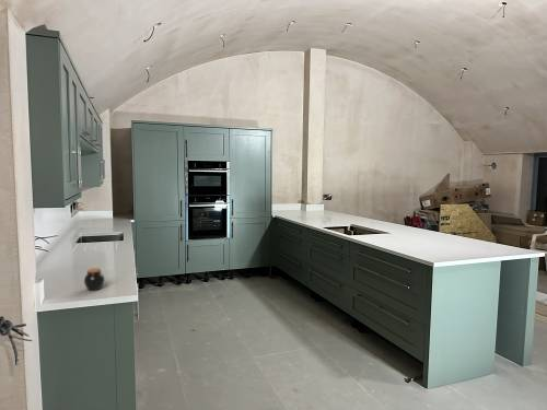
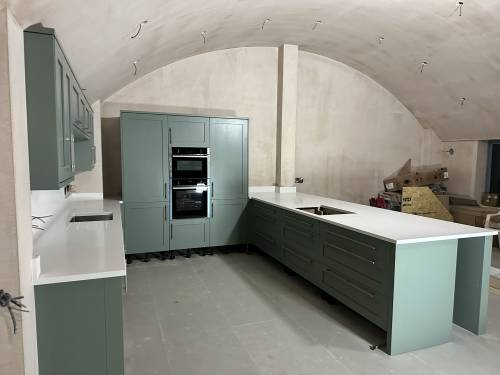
- jar [83,267,105,292]
